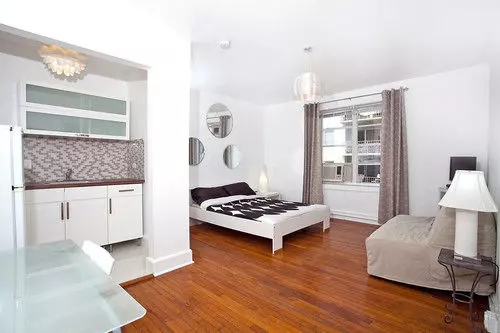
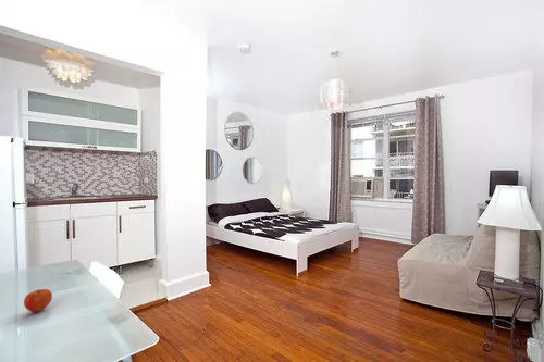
+ apple [23,288,53,313]
